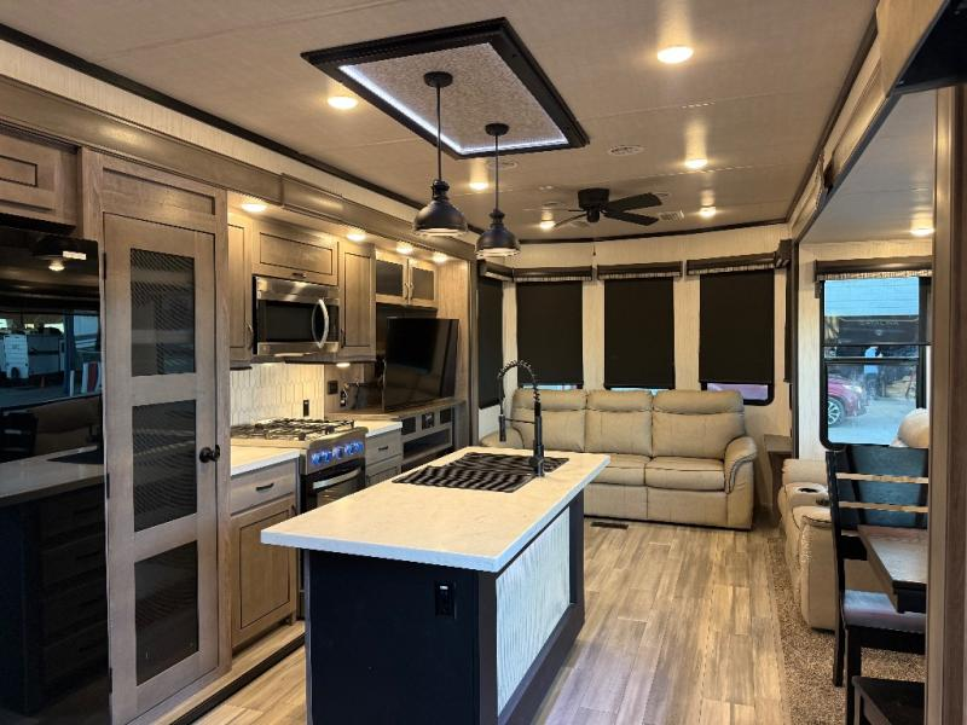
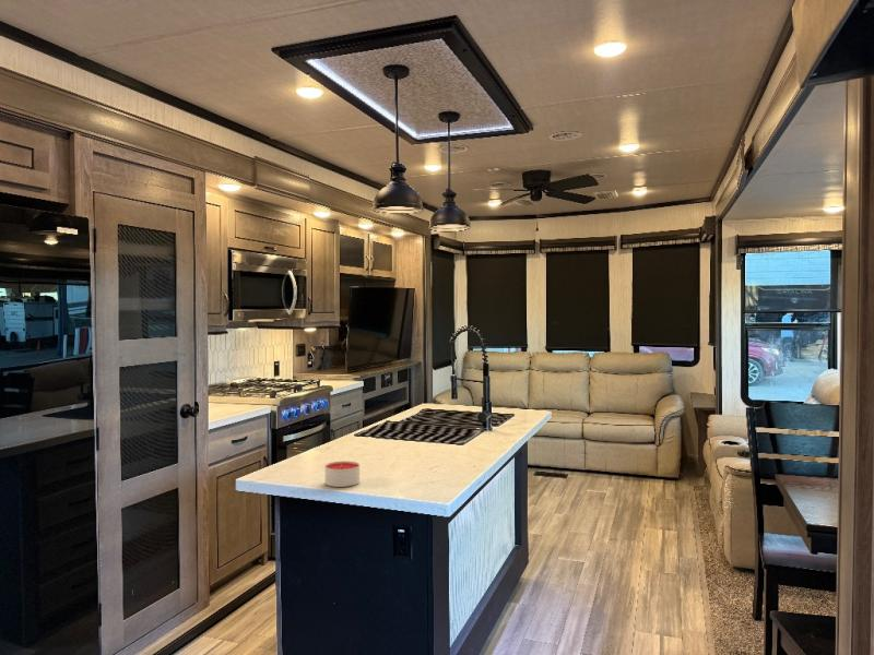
+ candle [323,461,361,488]
